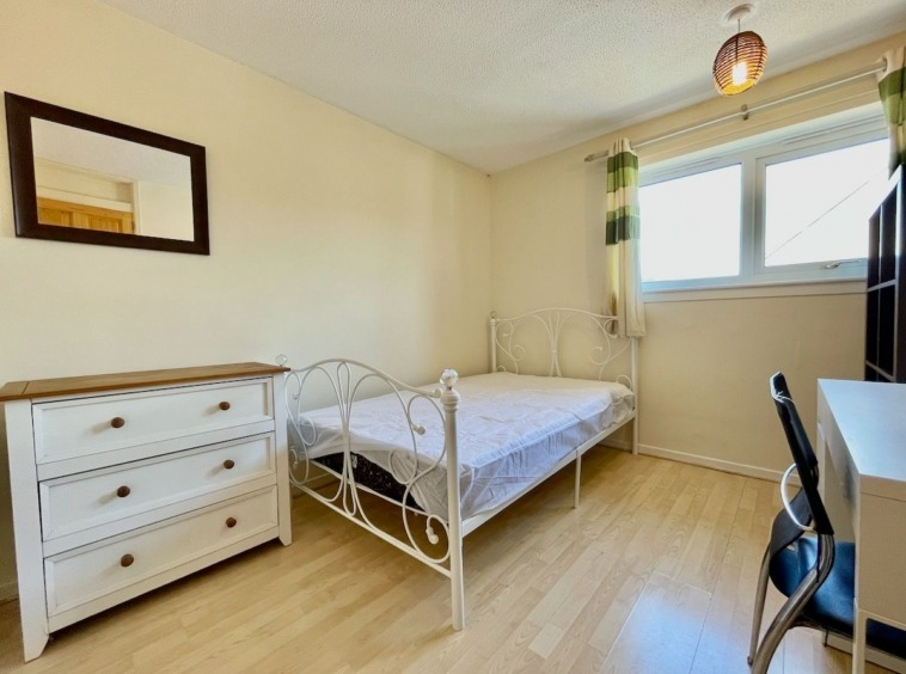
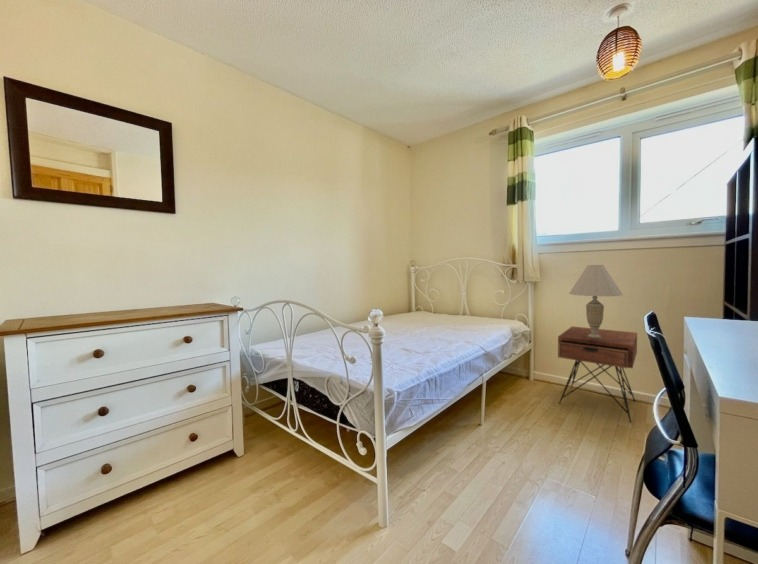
+ nightstand [557,325,638,423]
+ table lamp [568,264,624,338]
